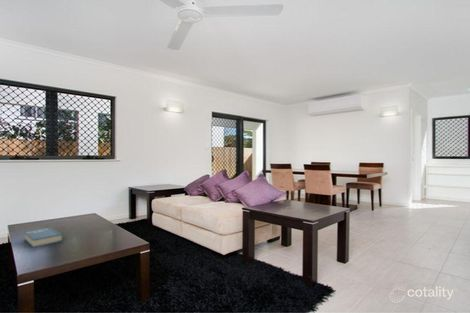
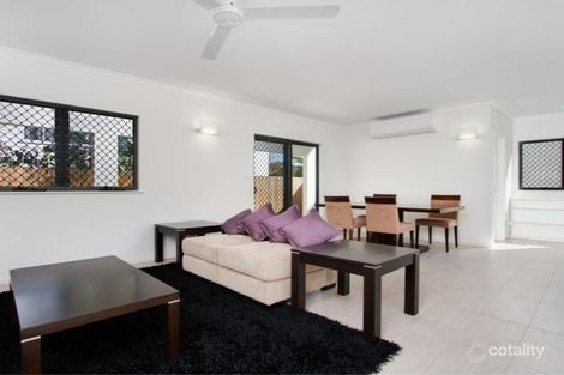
- book [23,226,64,249]
